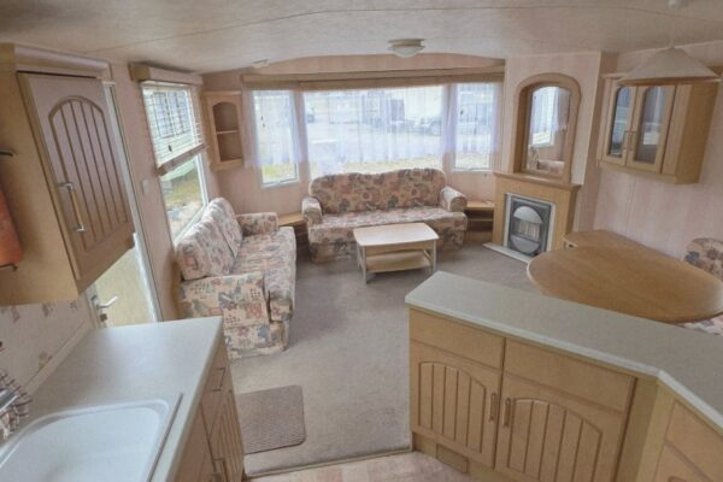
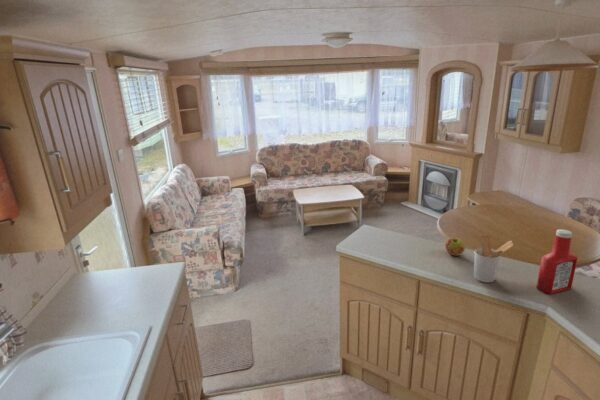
+ apple [444,237,466,257]
+ utensil holder [473,234,514,283]
+ soap bottle [536,228,578,295]
